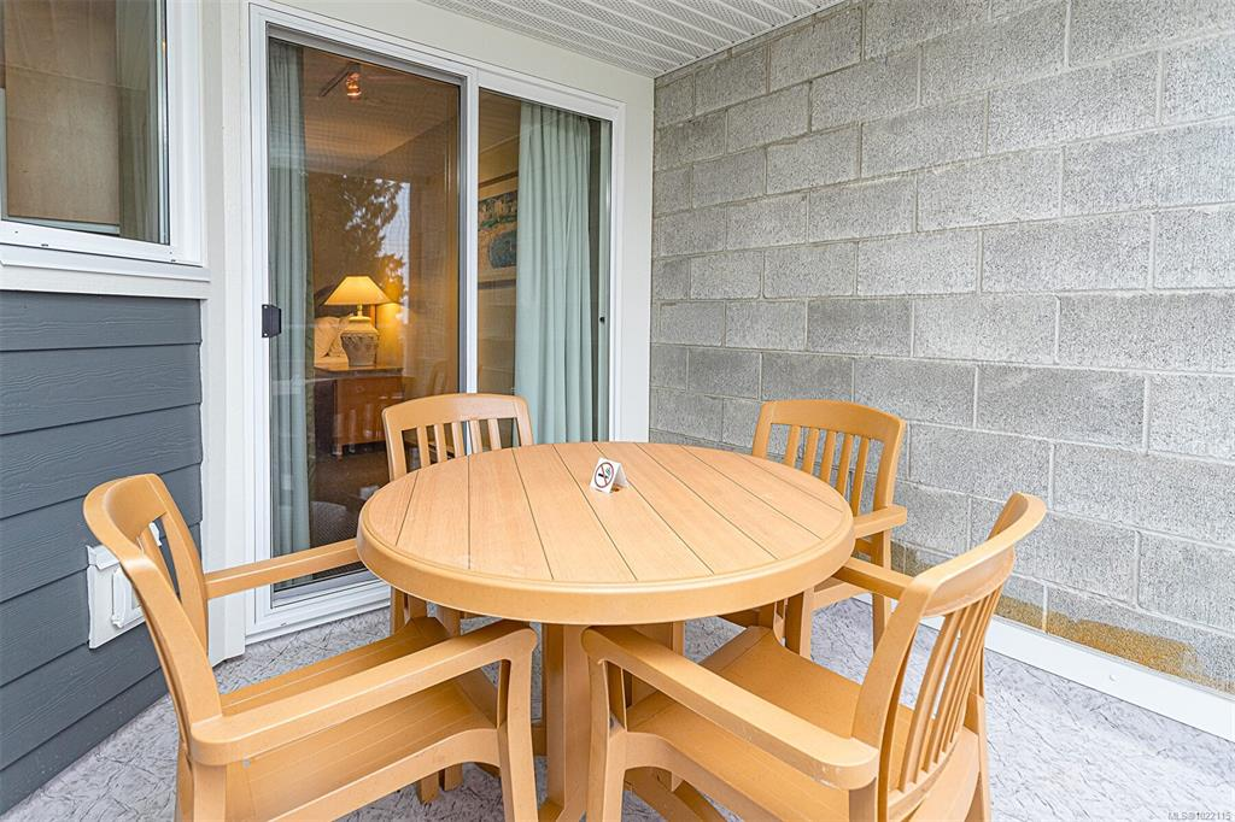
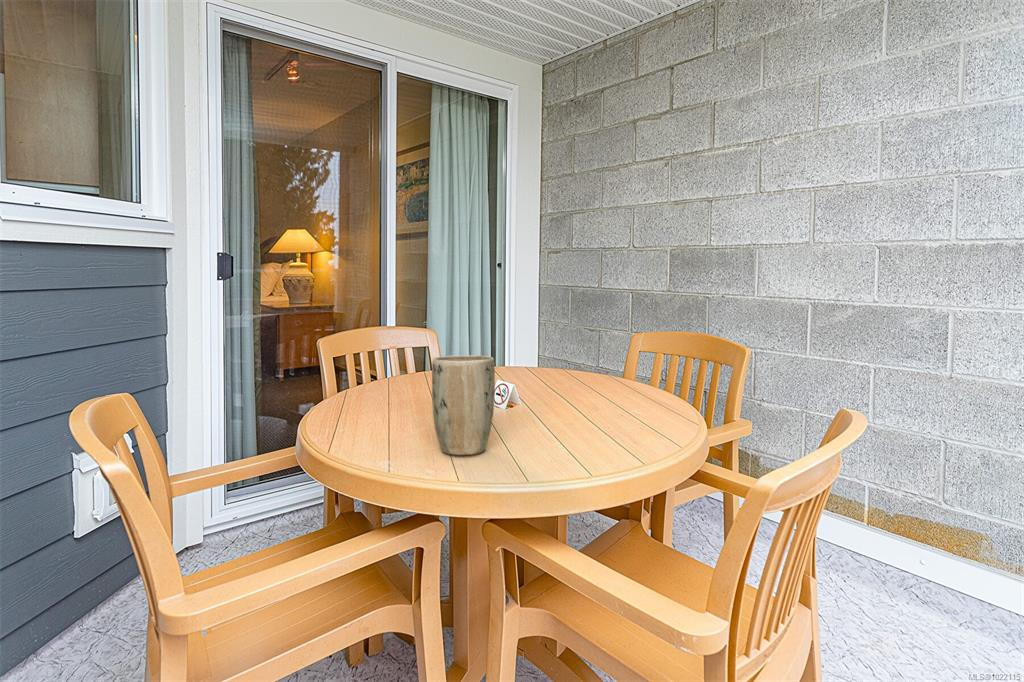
+ plant pot [431,354,496,456]
